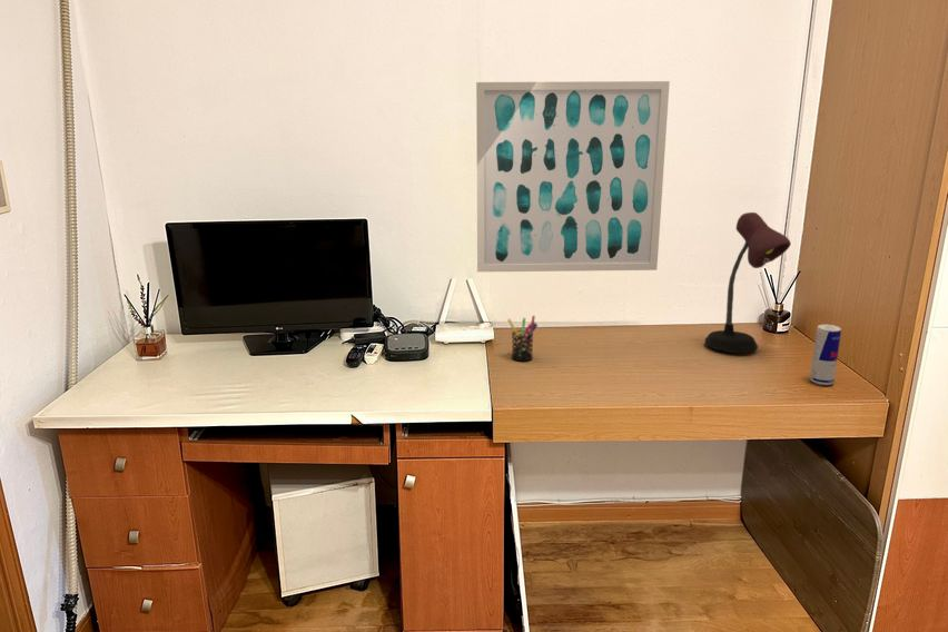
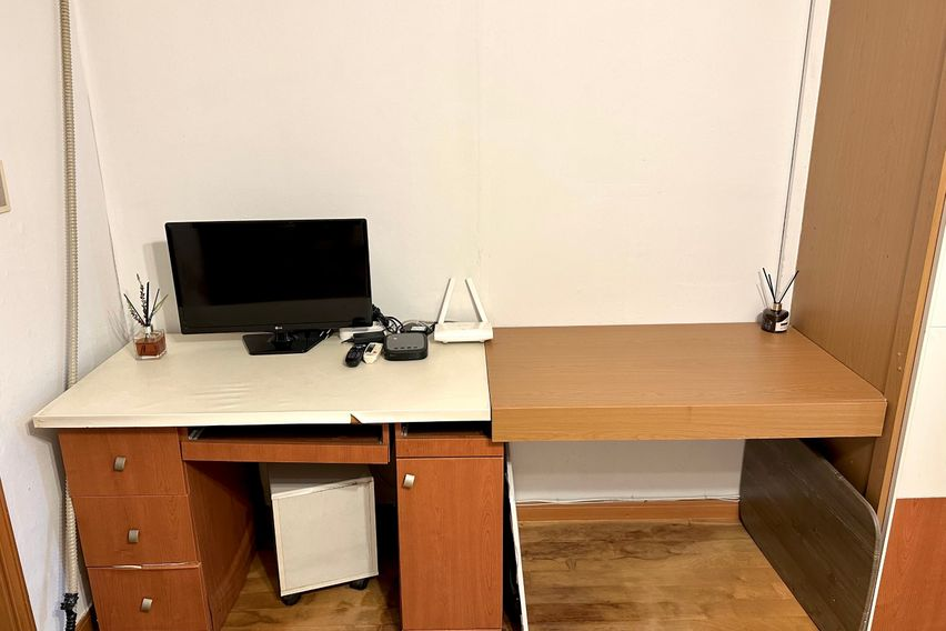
- beverage can [809,324,842,386]
- desk lamp [704,211,792,354]
- wall art [475,80,671,273]
- pen holder [506,315,539,362]
